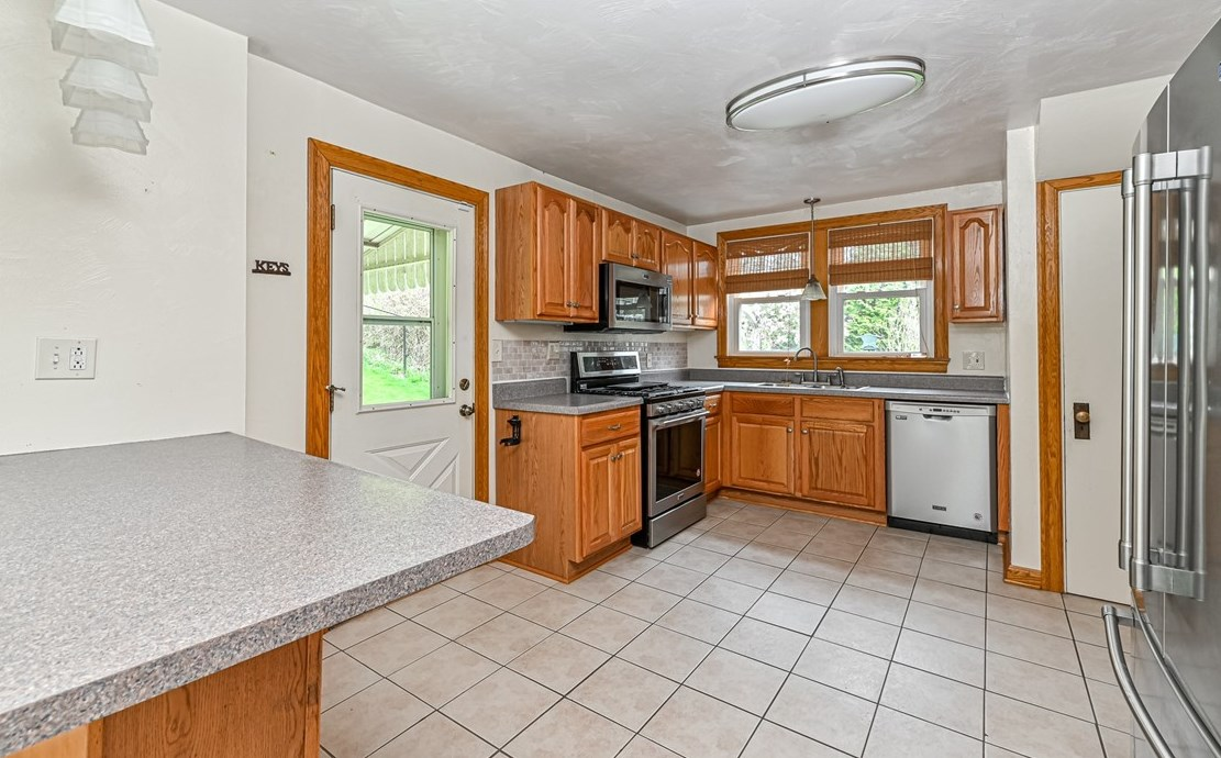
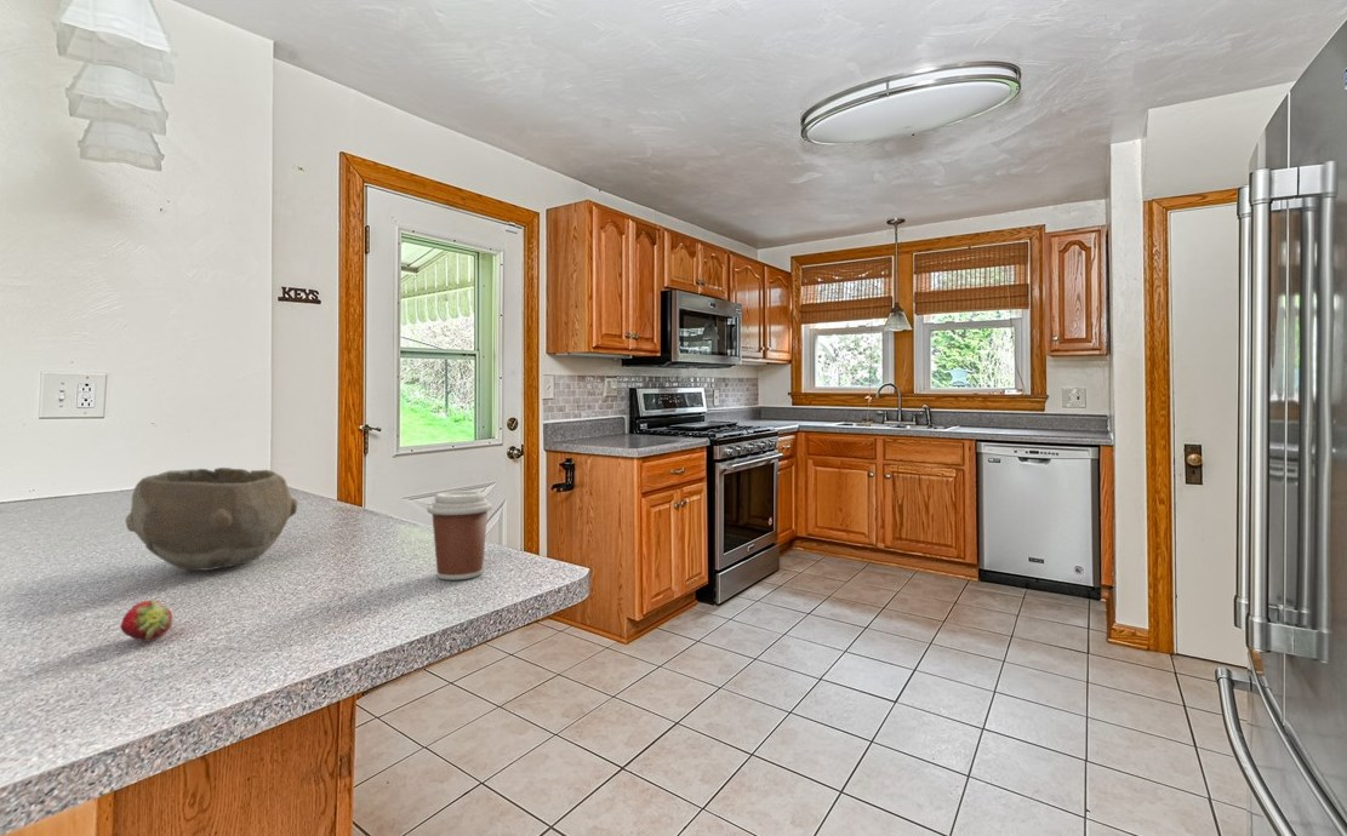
+ coffee cup [427,489,493,580]
+ fruit [119,597,173,643]
+ bowl [124,466,299,572]
